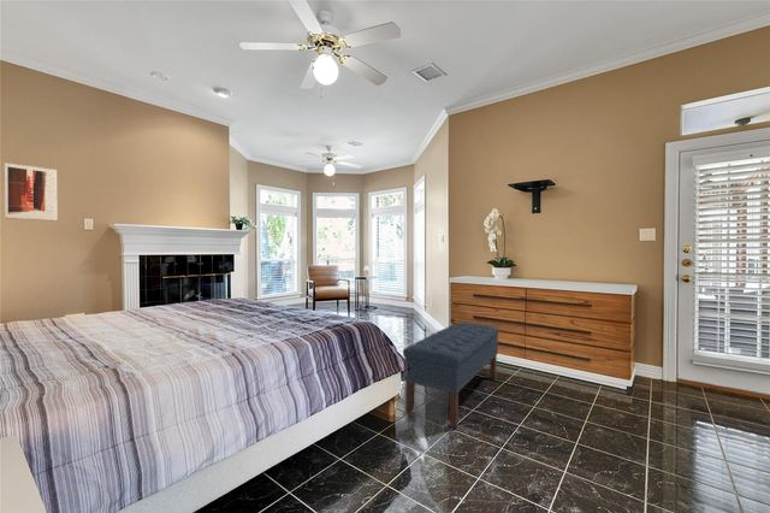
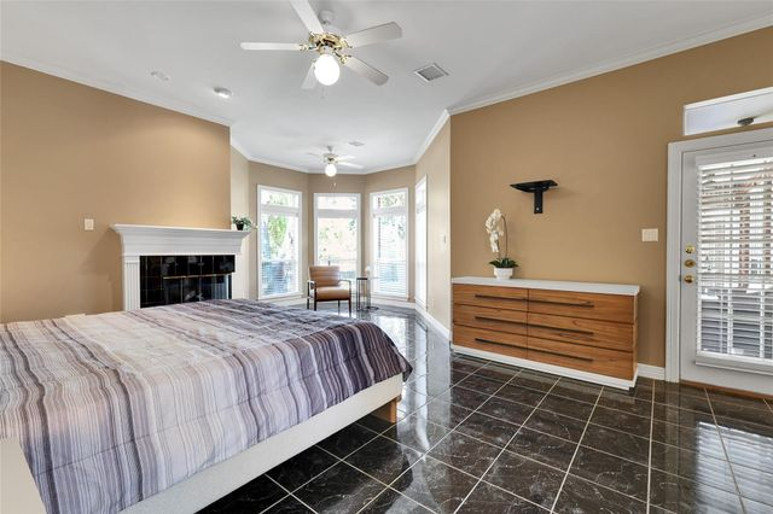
- bench [402,322,500,429]
- wall art [4,160,59,223]
